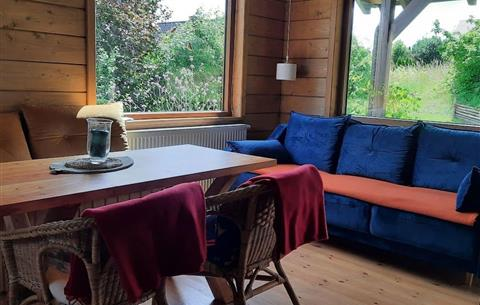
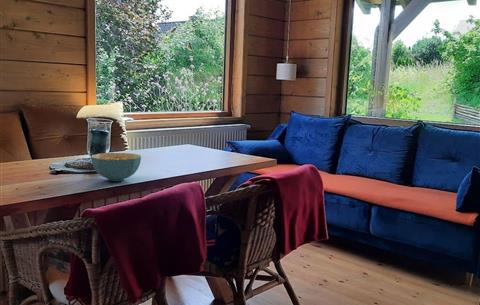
+ cereal bowl [90,152,142,182]
